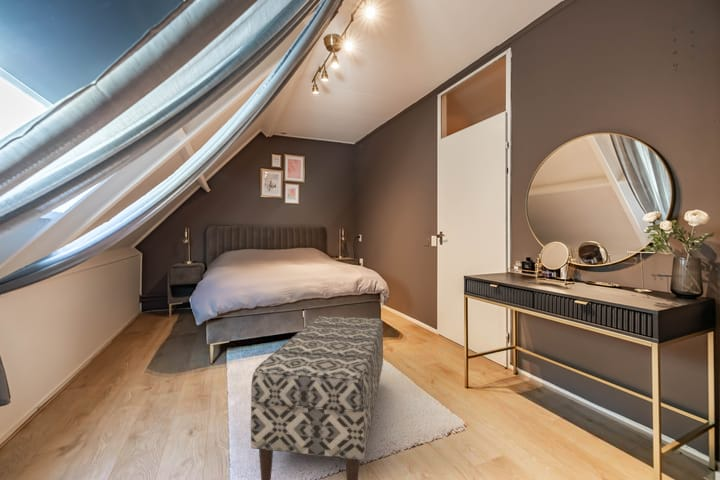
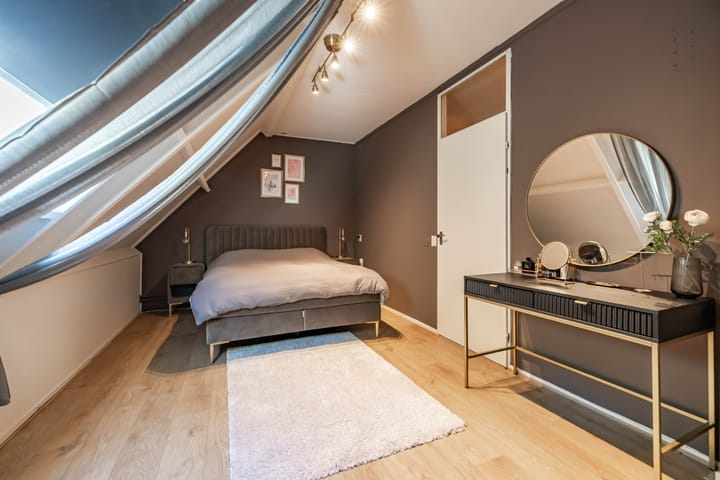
- bench [250,315,384,480]
